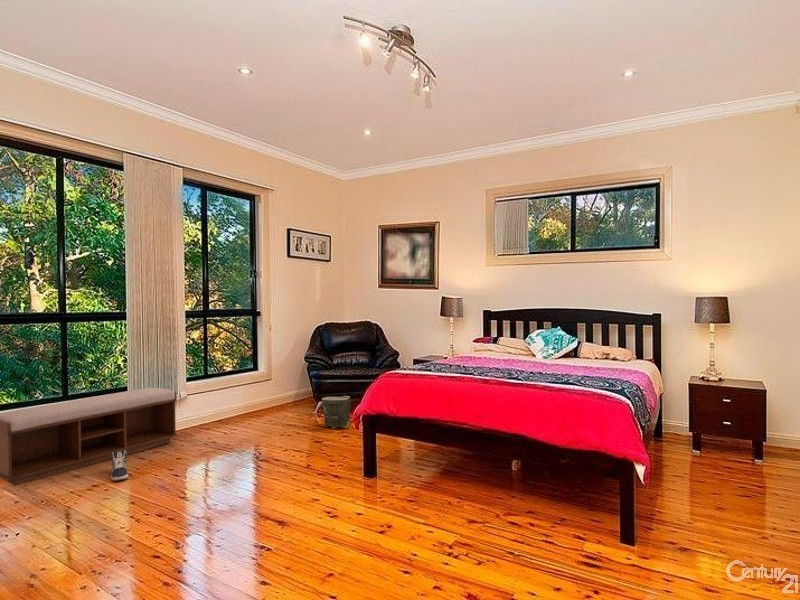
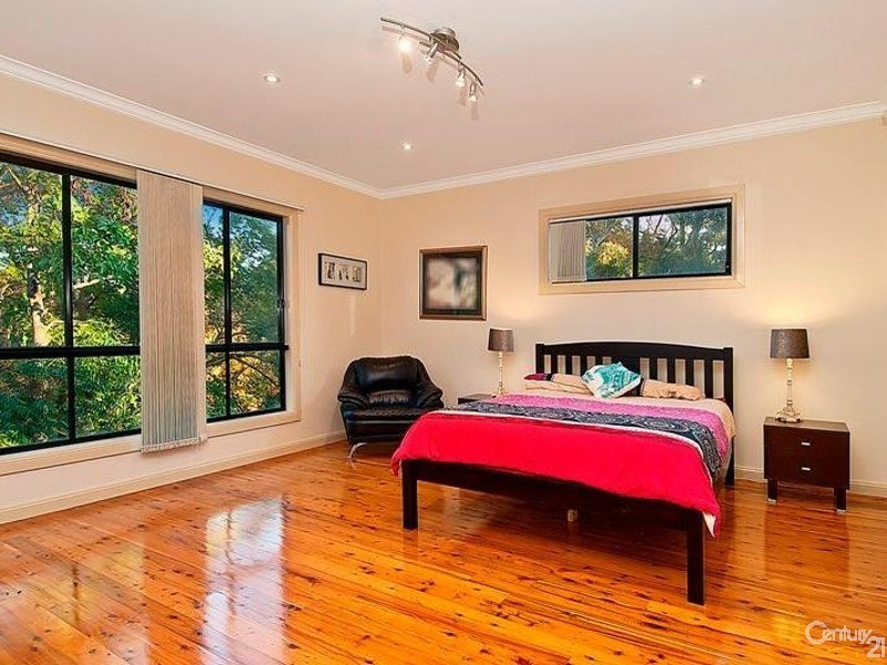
- bag [320,395,351,429]
- bench [0,387,178,487]
- sneaker [110,450,129,482]
